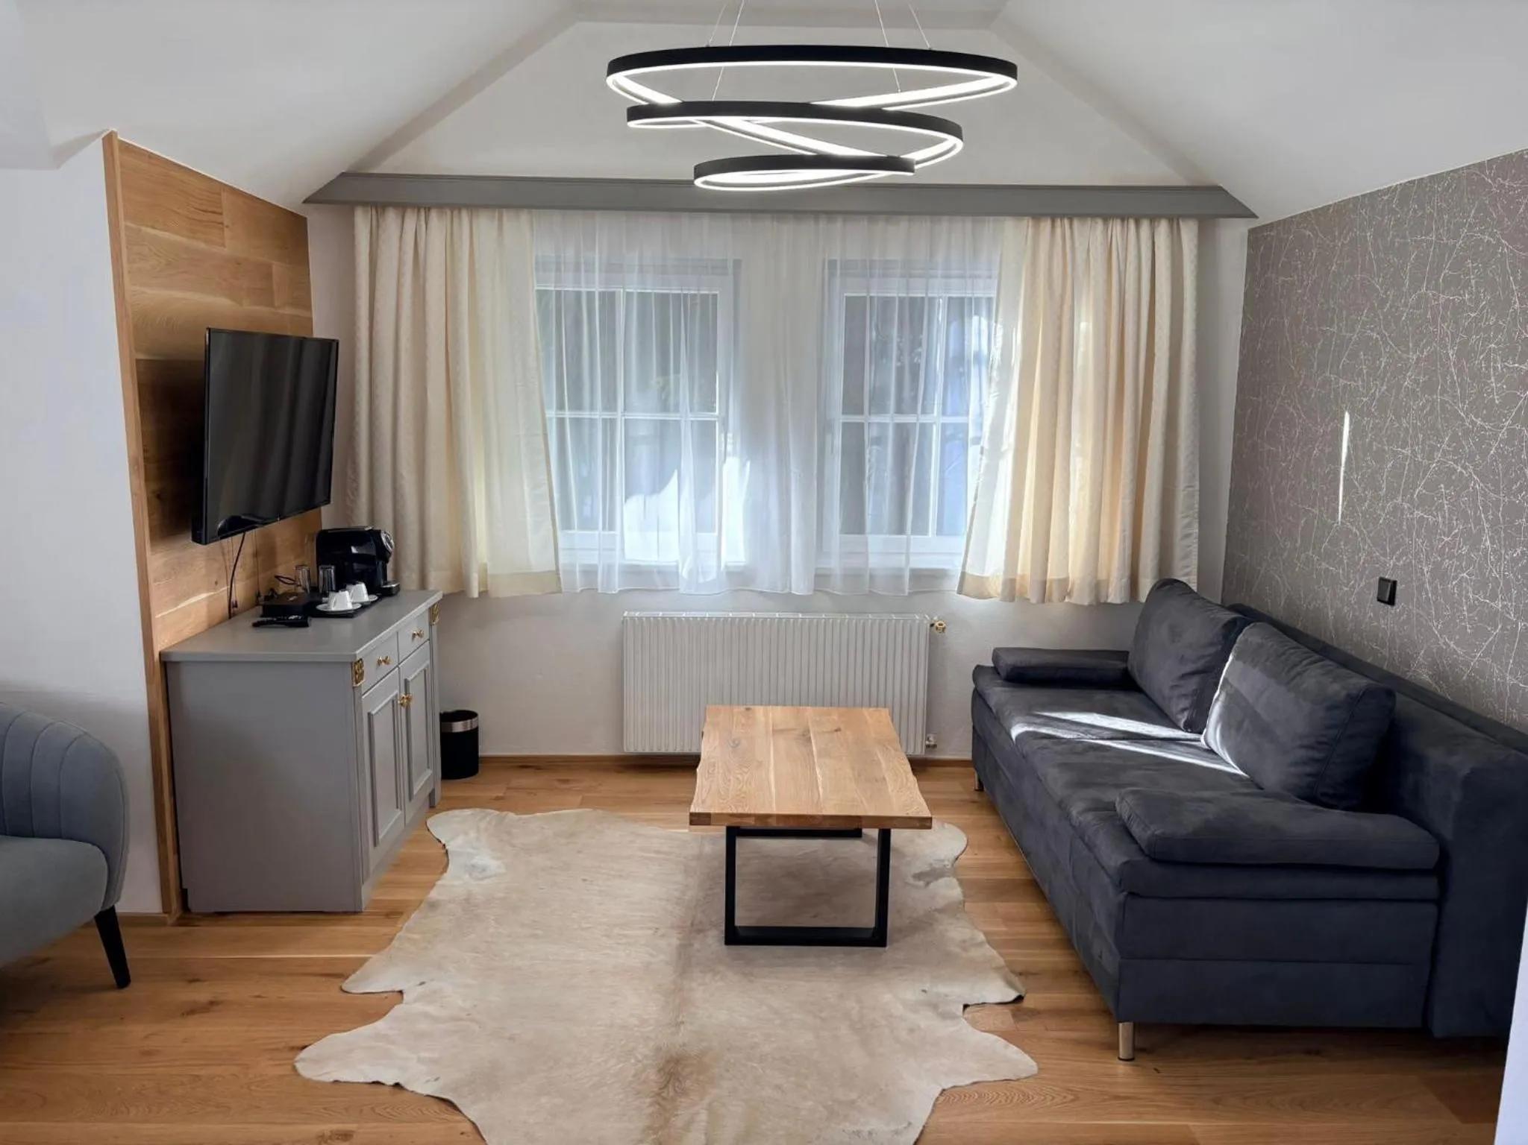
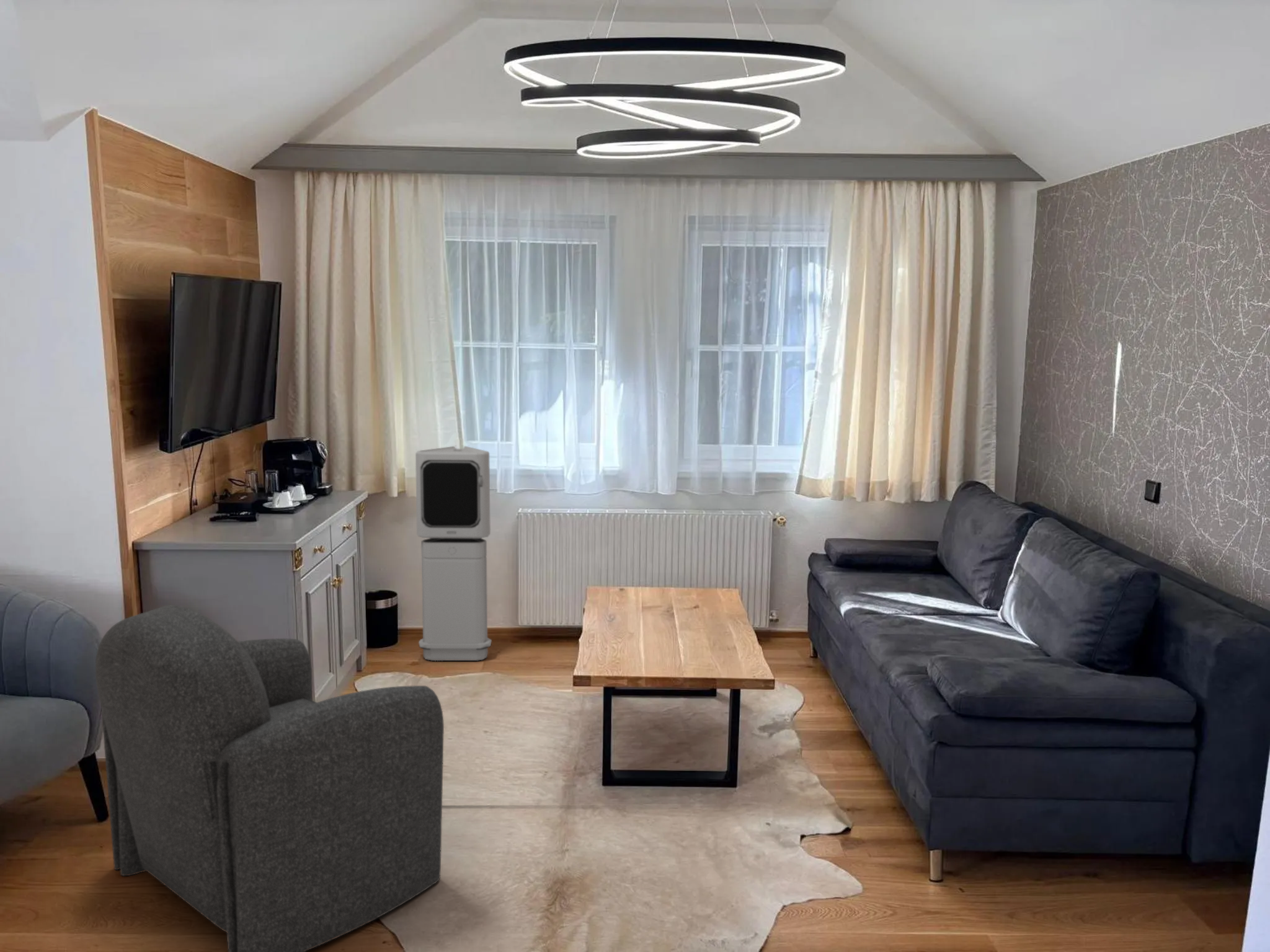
+ air purifier [415,445,492,661]
+ armchair [95,604,445,952]
